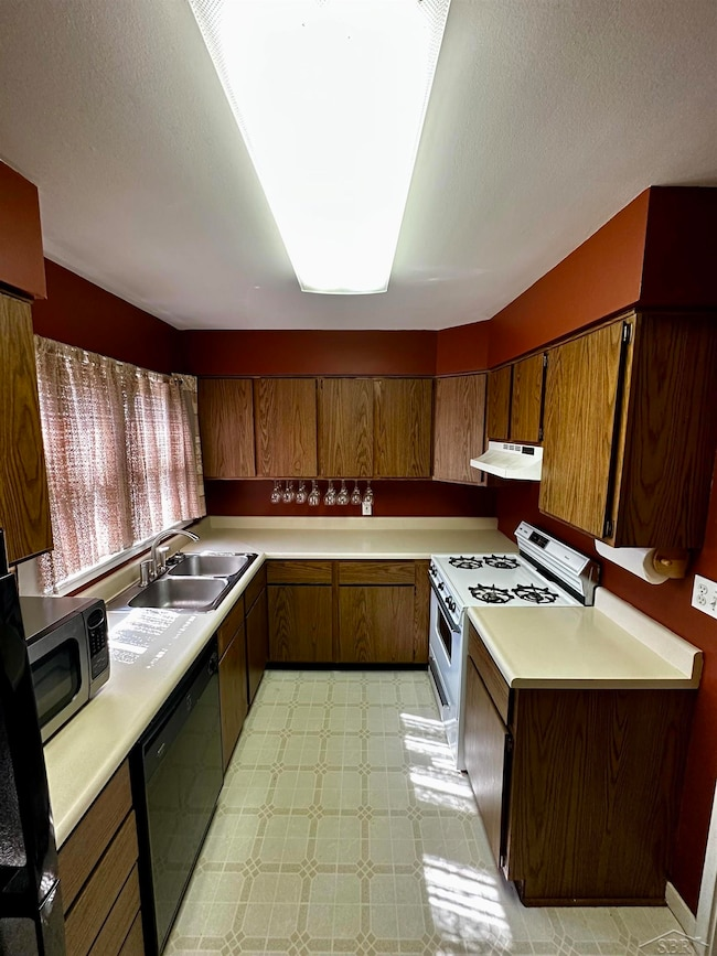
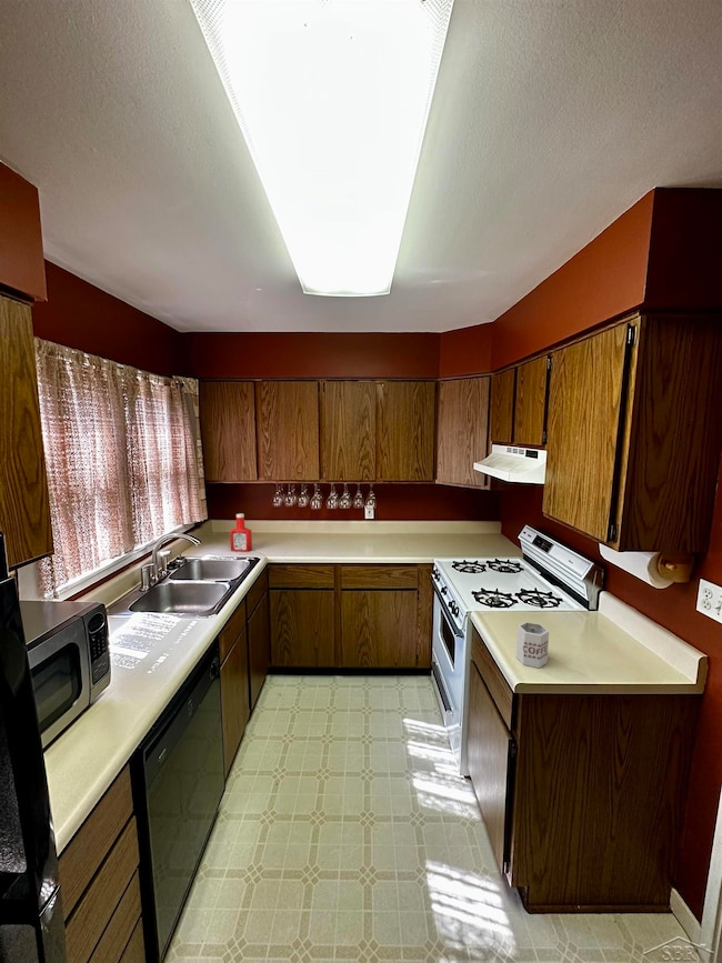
+ mug [515,621,550,669]
+ soap bottle [229,513,253,552]
